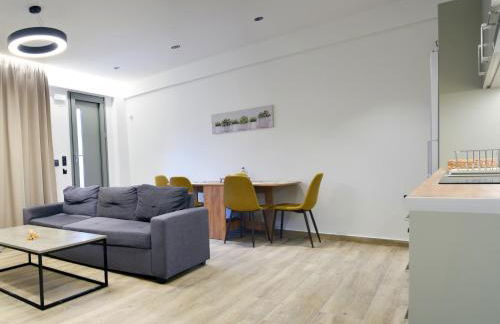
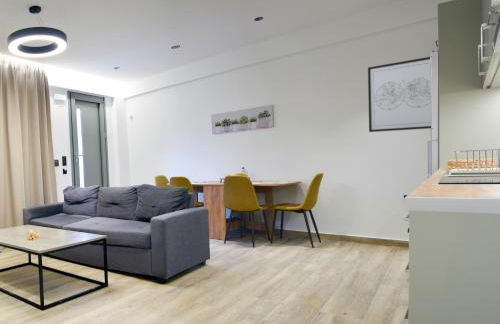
+ wall art [367,56,432,133]
